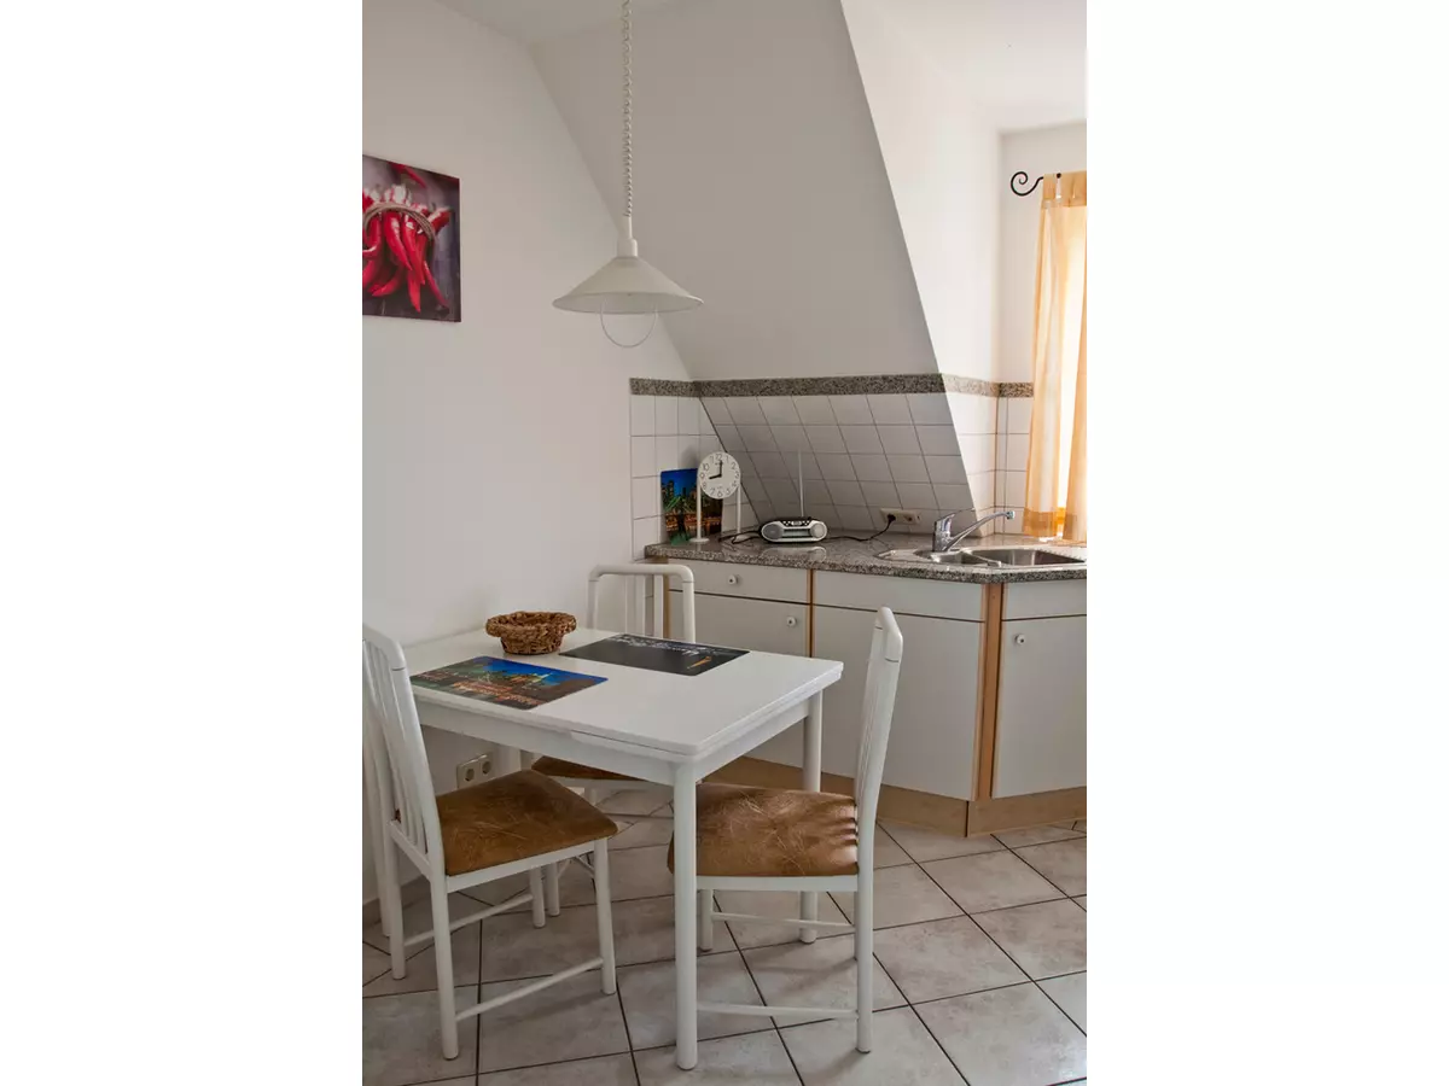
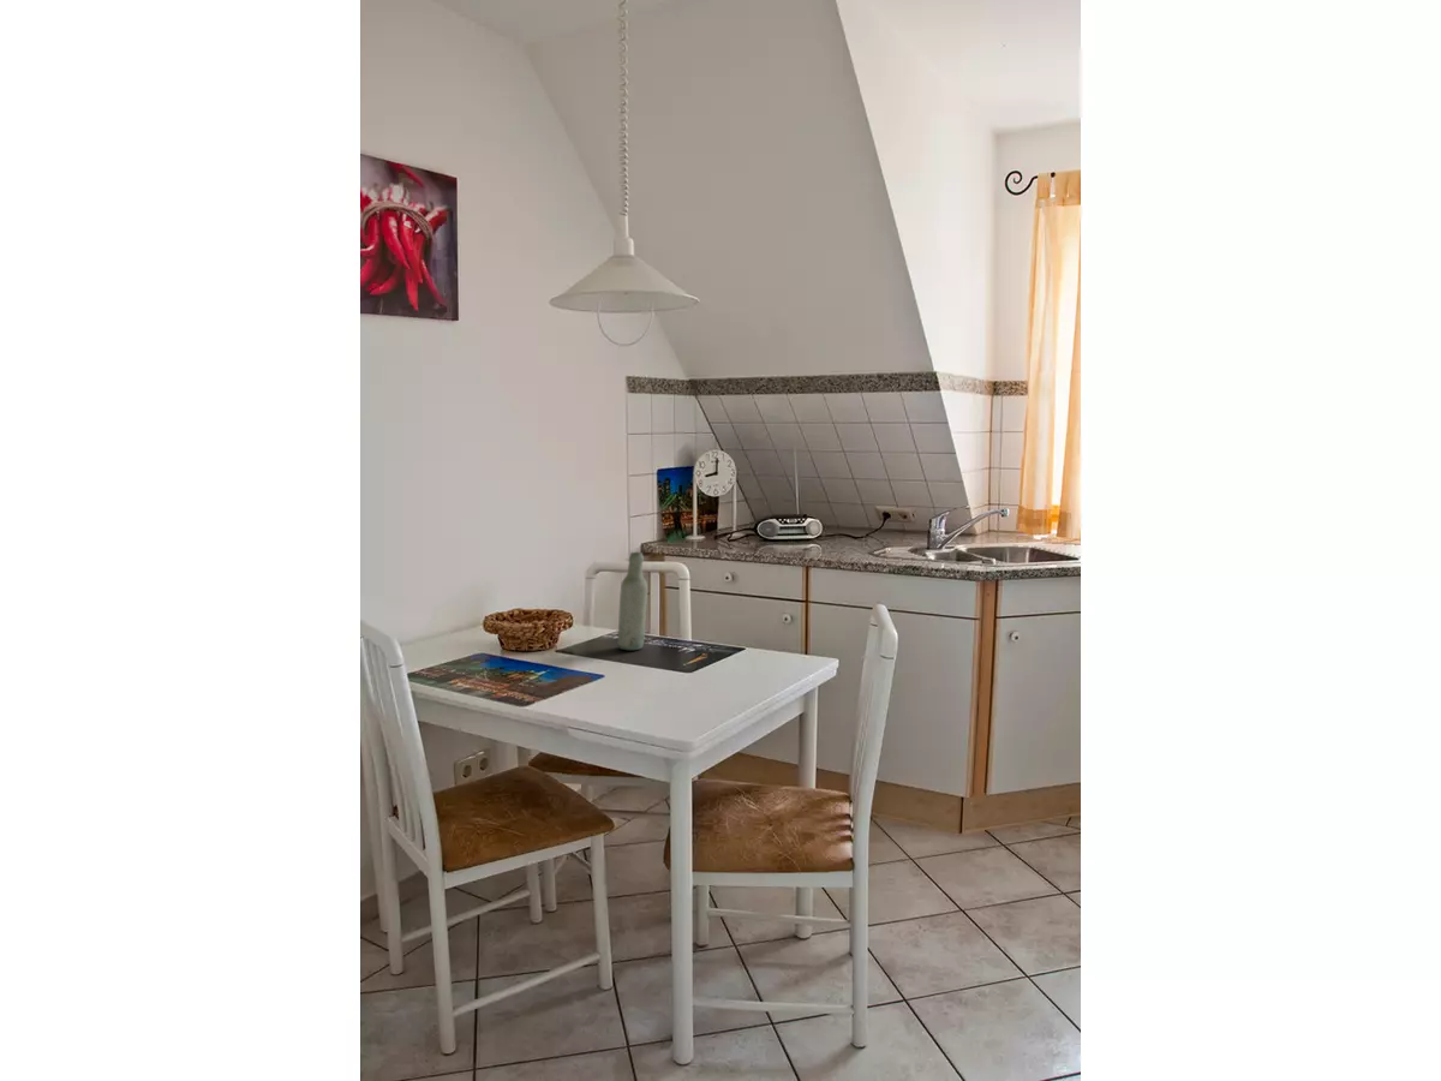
+ bottle [617,551,648,651]
